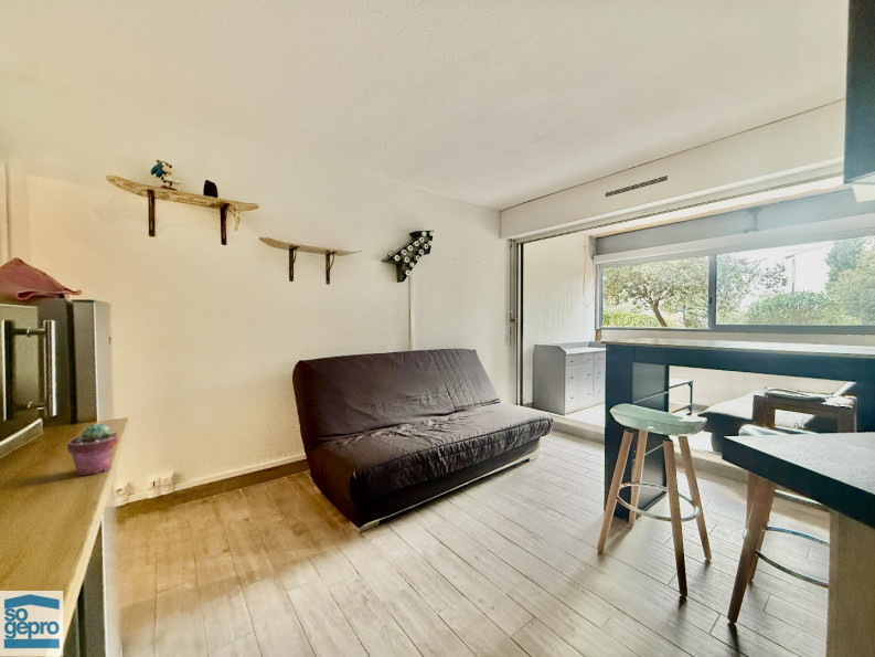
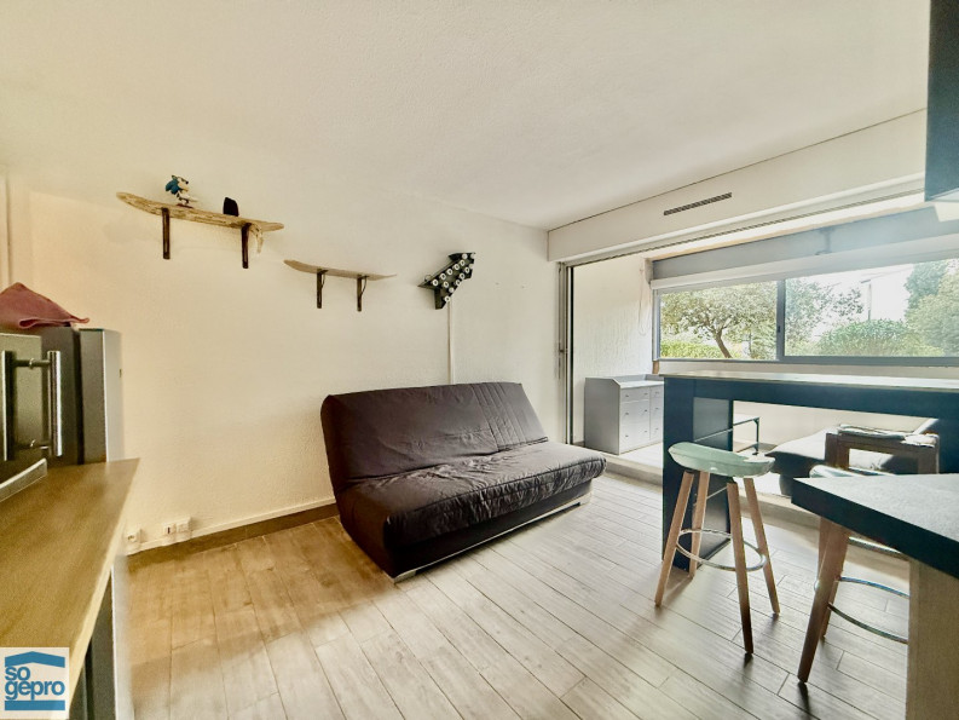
- potted succulent [66,422,119,477]
